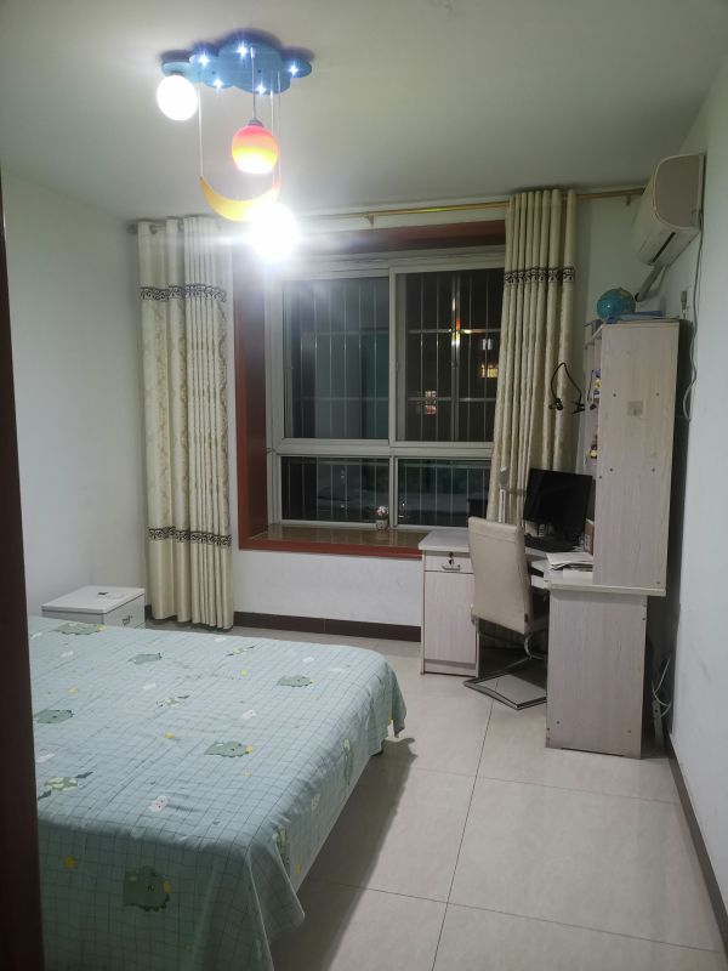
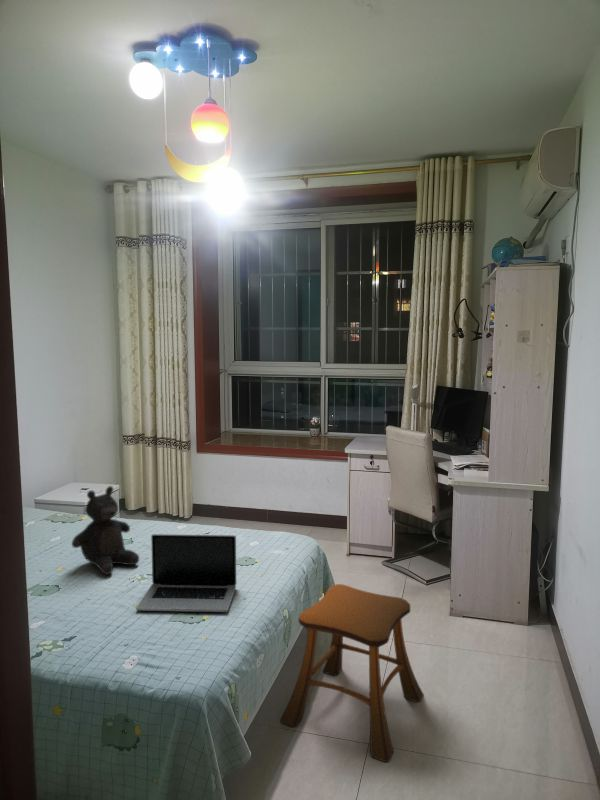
+ stool [279,583,425,763]
+ laptop [135,533,237,613]
+ teddy bear [71,485,140,576]
